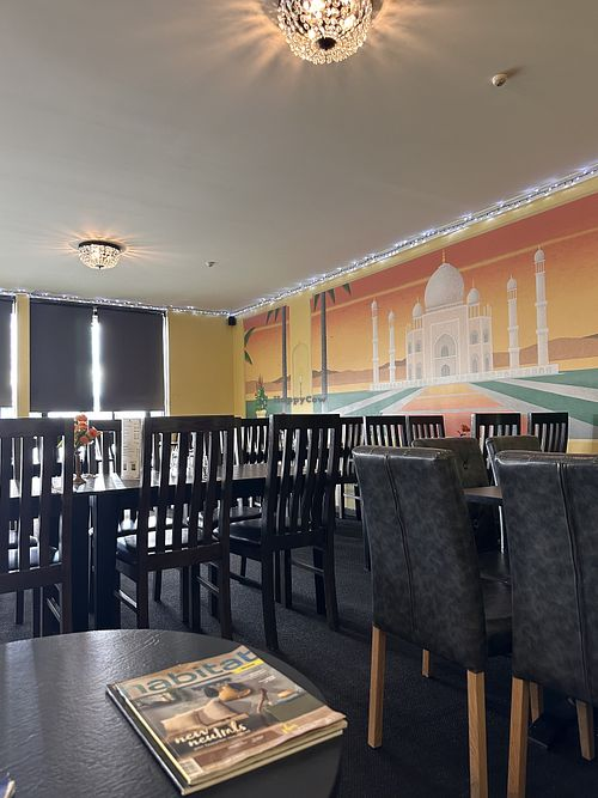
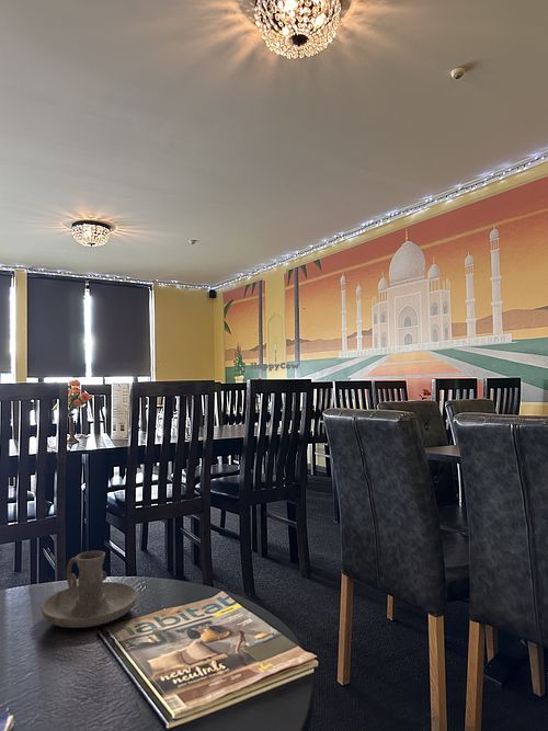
+ candle holder [41,550,139,629]
